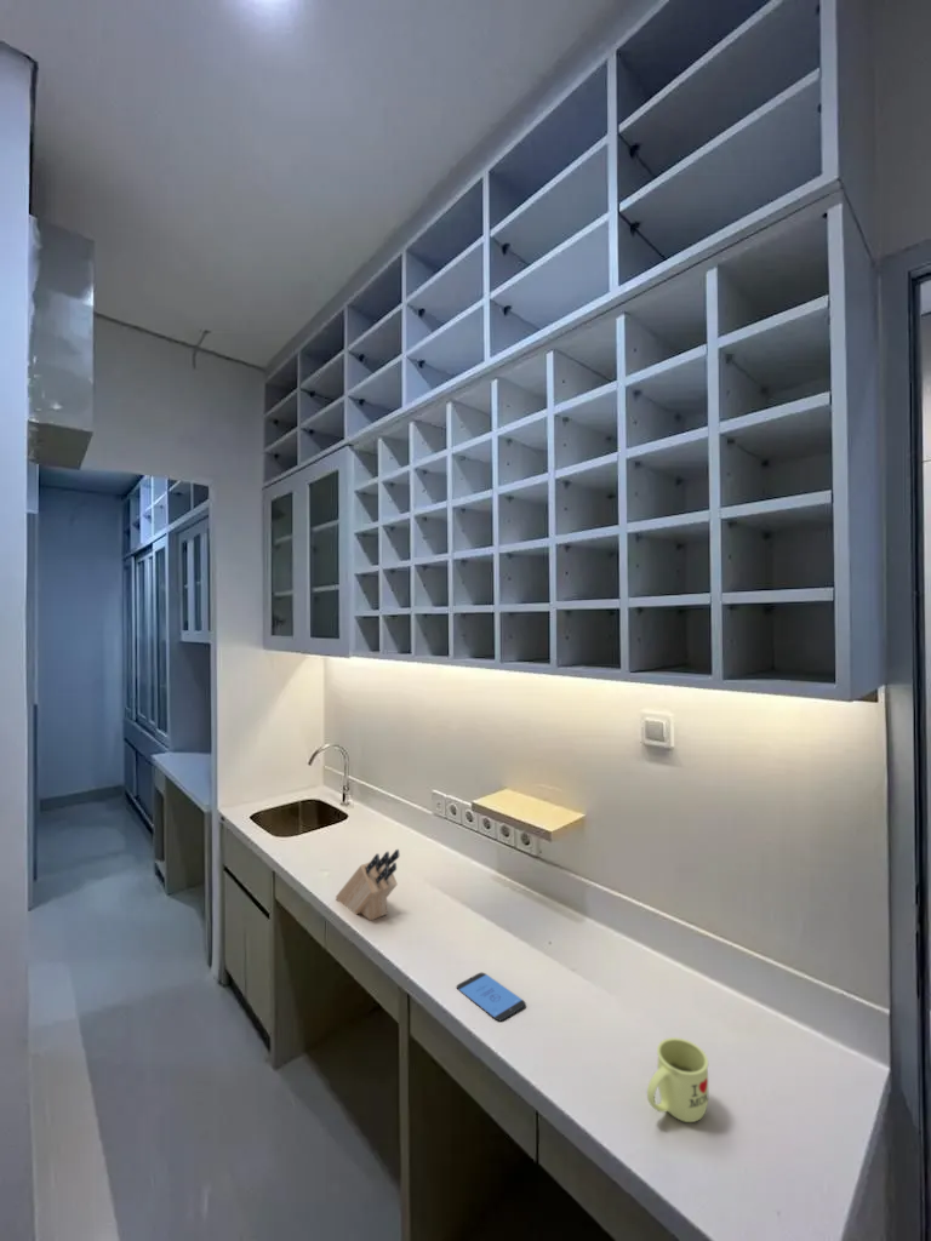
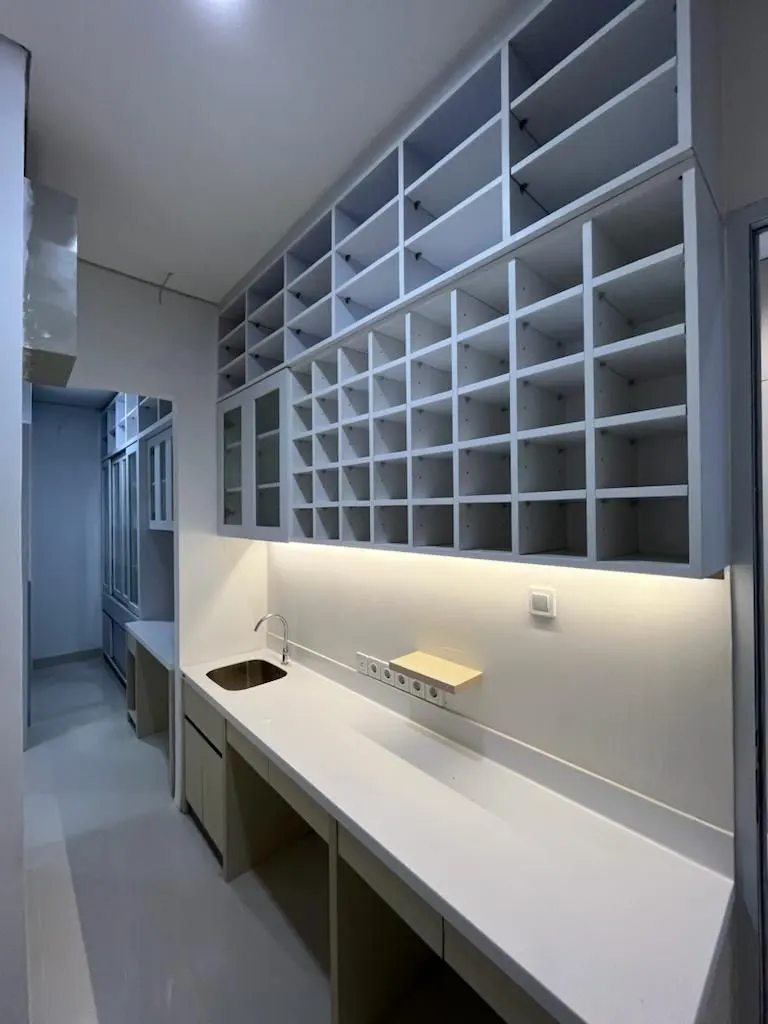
- smartphone [456,972,527,1022]
- knife block [335,848,400,922]
- mug [646,1036,709,1123]
